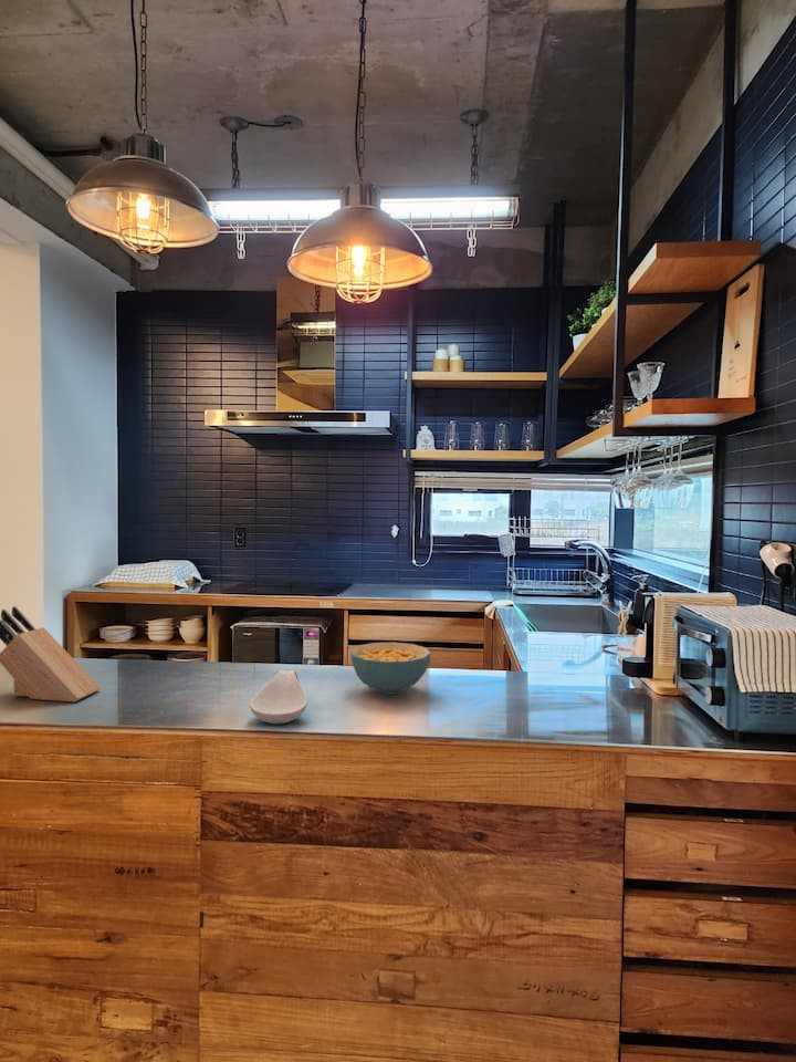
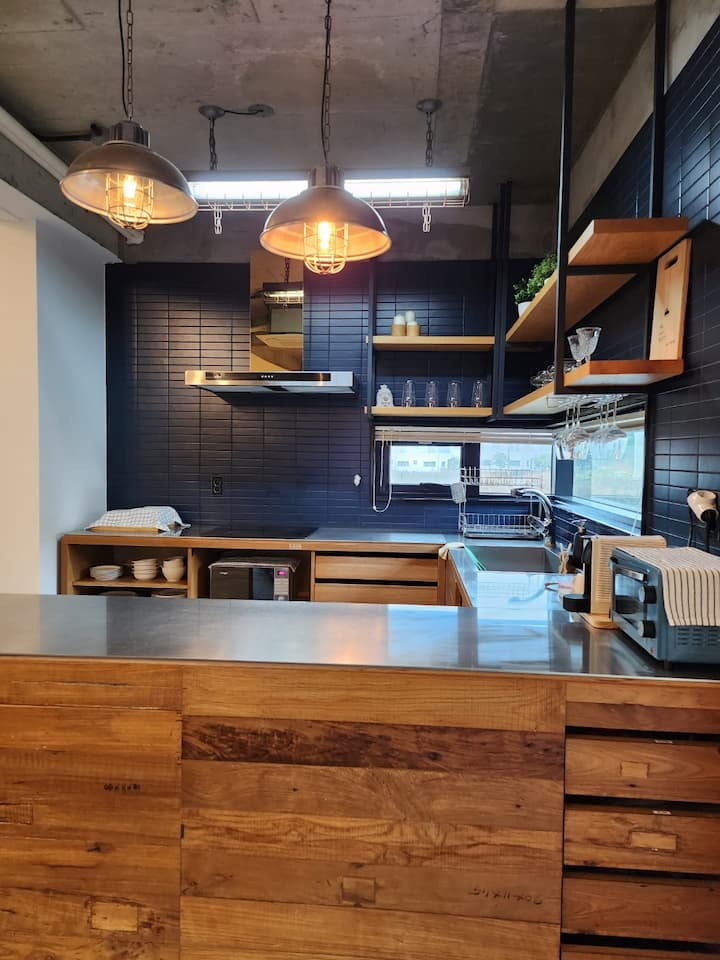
- knife block [0,605,102,704]
- cereal bowl [349,642,432,696]
- spoon rest [249,669,308,726]
